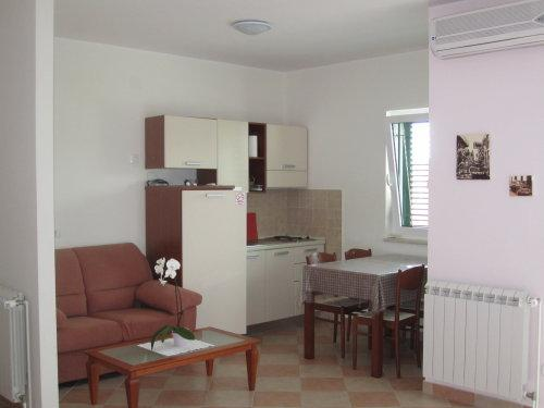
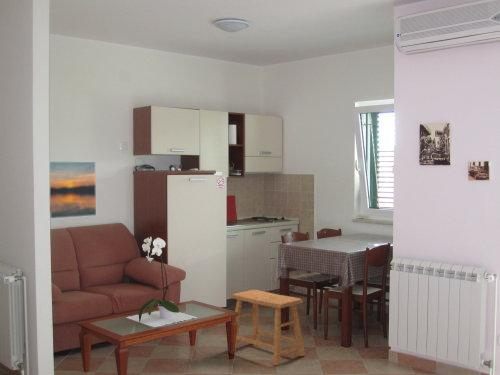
+ stool [231,289,306,366]
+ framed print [49,160,97,219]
